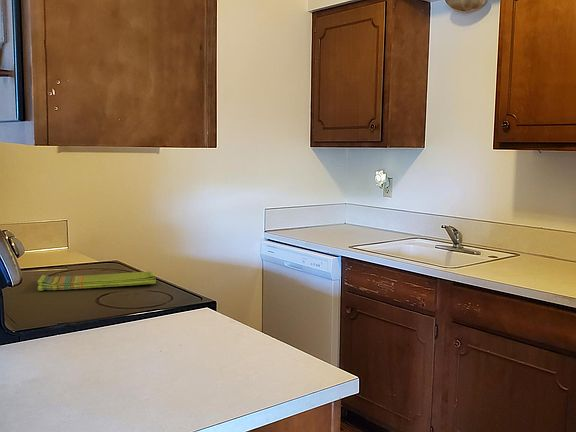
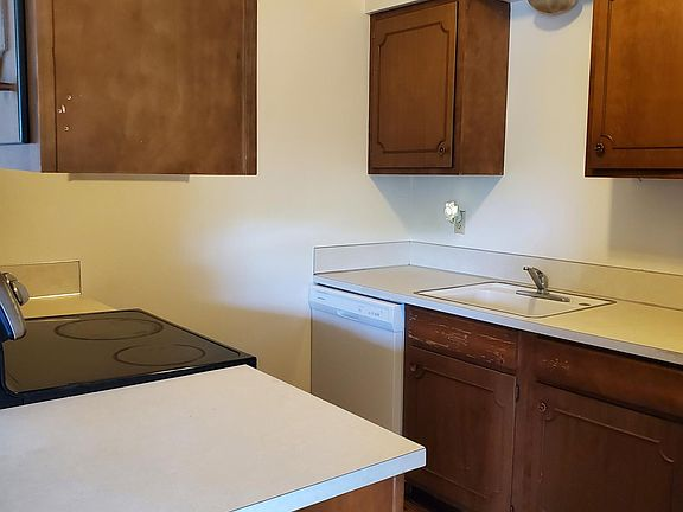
- dish towel [37,271,157,292]
